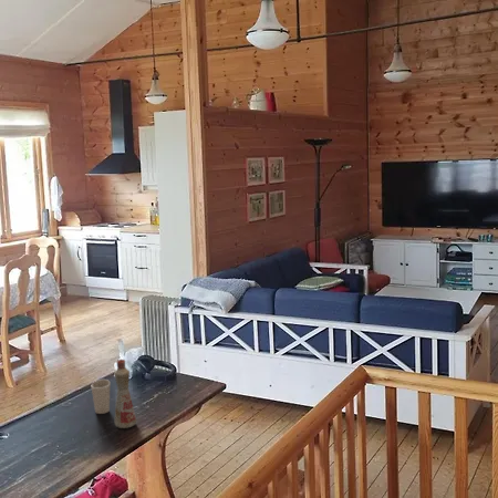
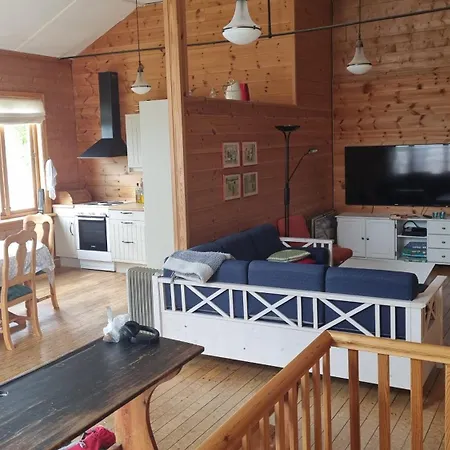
- cup [91,378,111,415]
- bottle [113,359,137,429]
